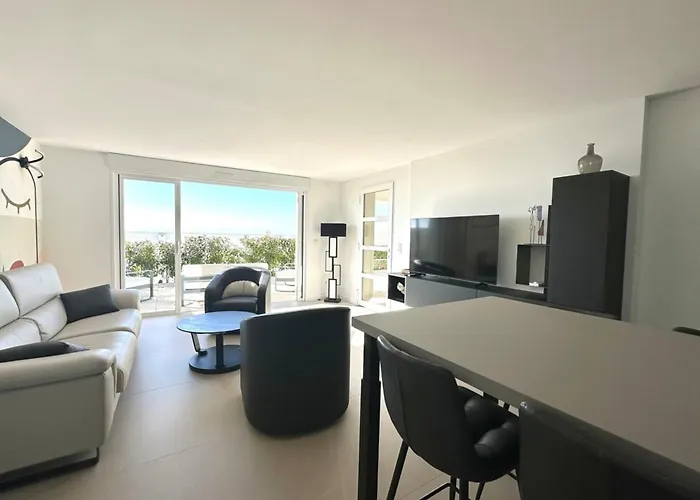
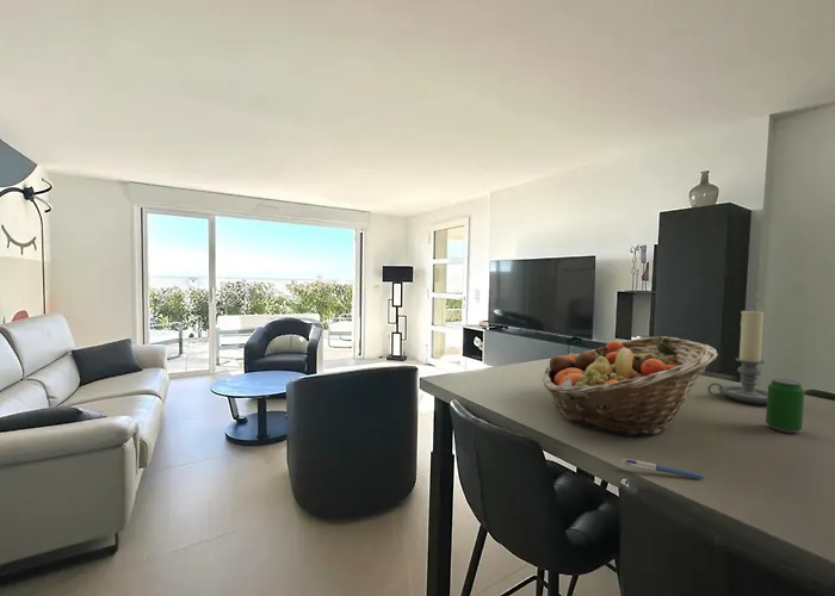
+ beverage can [765,378,805,434]
+ pen [620,458,706,479]
+ candle holder [706,310,768,405]
+ fruit basket [542,335,719,439]
